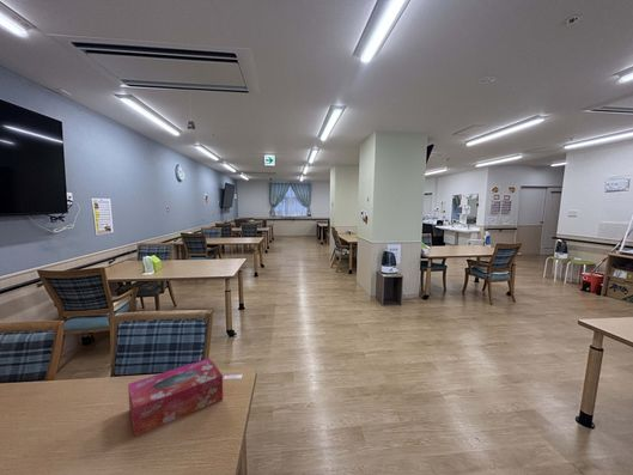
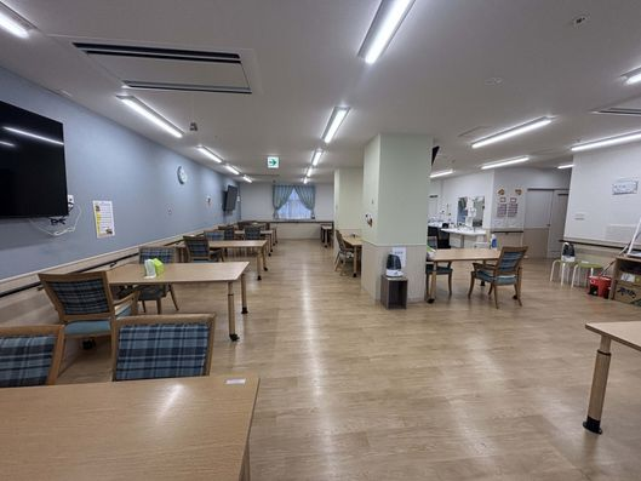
- tissue box [127,357,224,437]
